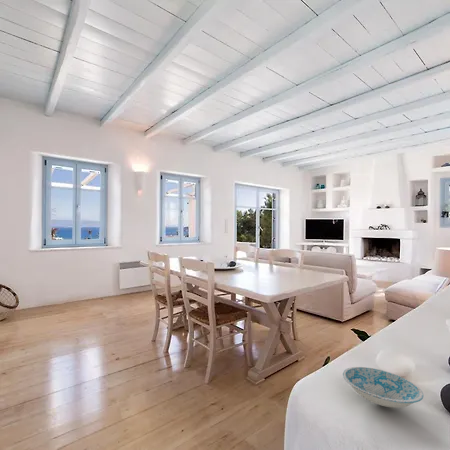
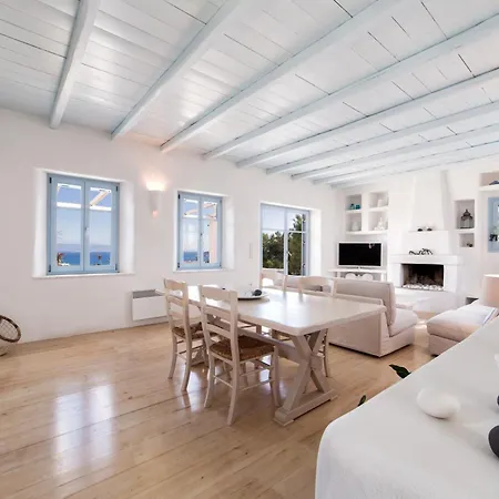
- ceramic bowl [342,366,424,409]
